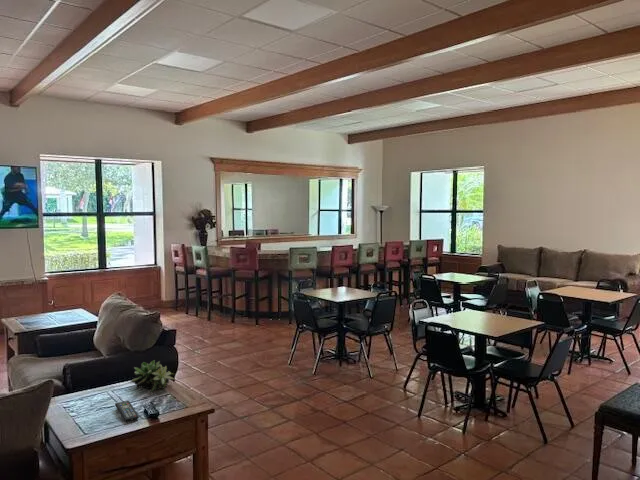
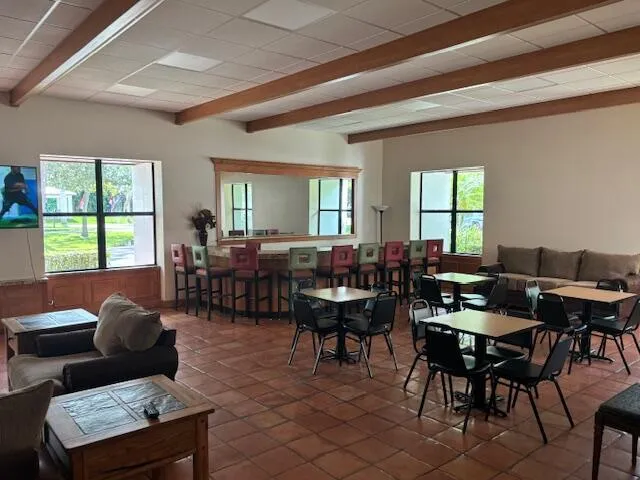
- succulent plant [127,359,176,394]
- remote control [114,400,140,423]
